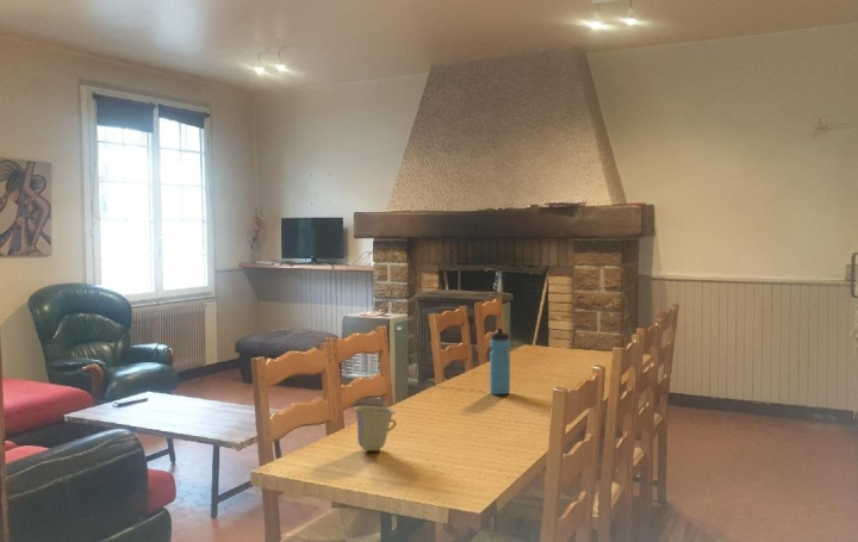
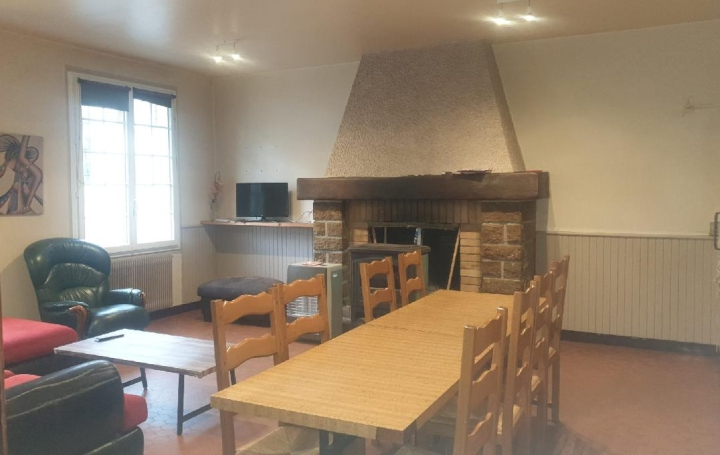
- cup [353,405,398,451]
- water bottle [489,328,511,395]
